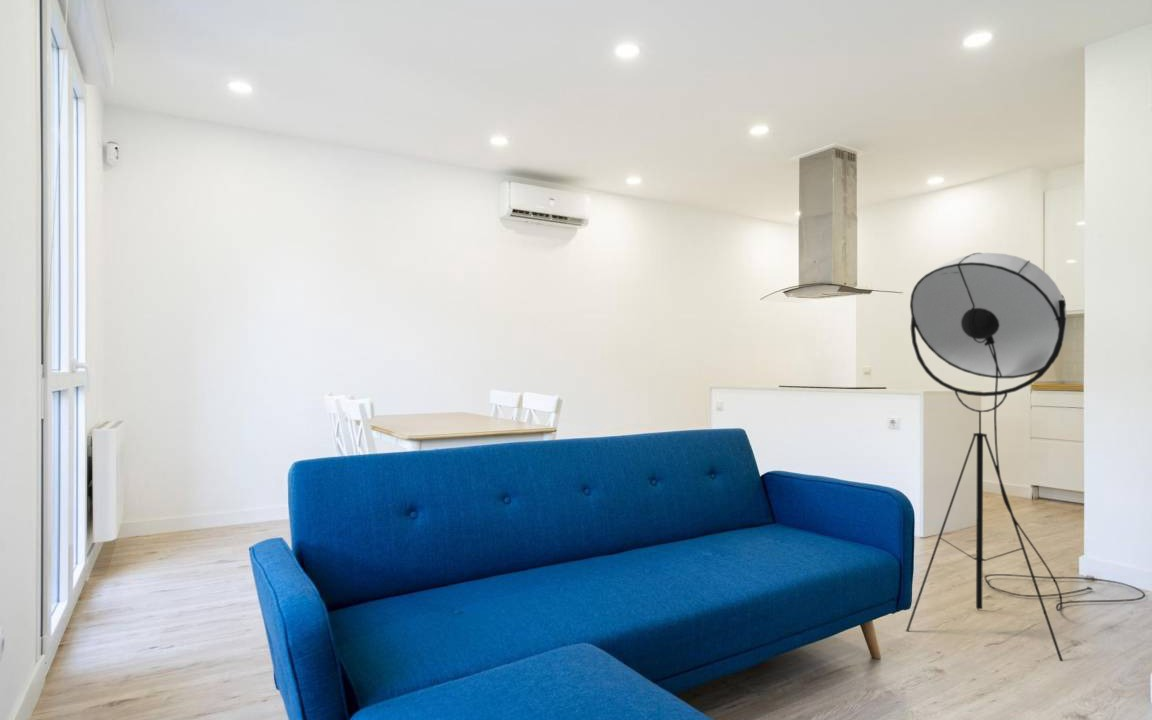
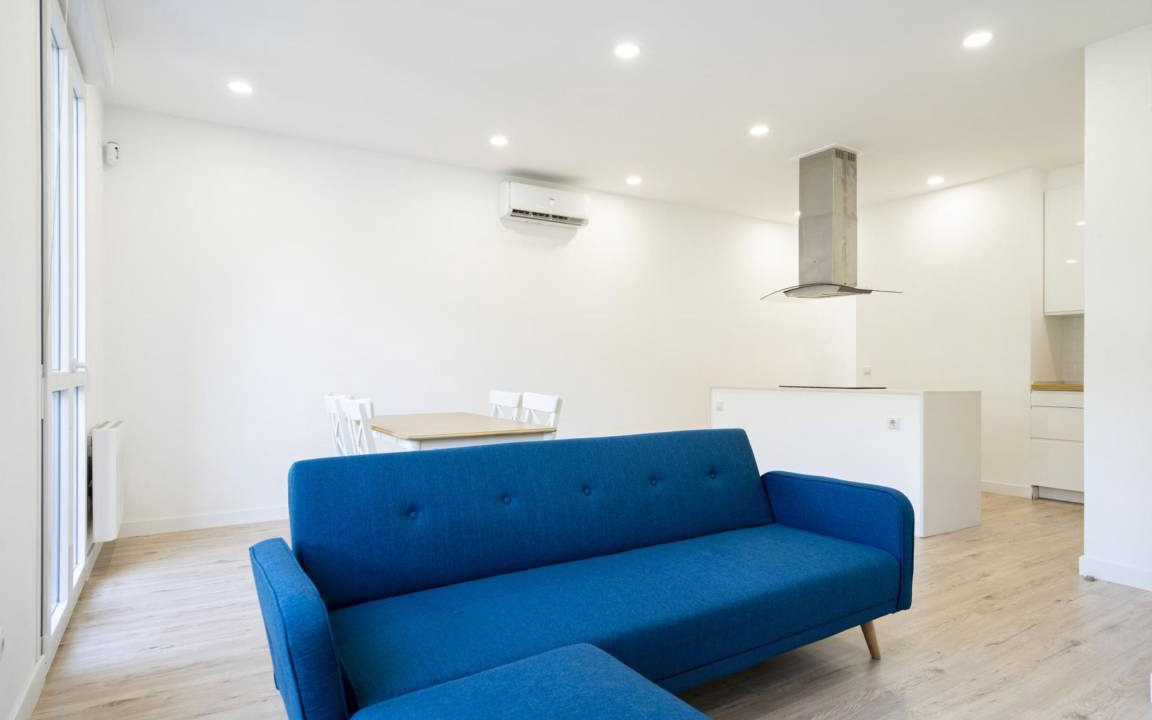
- floor lamp [905,252,1146,662]
